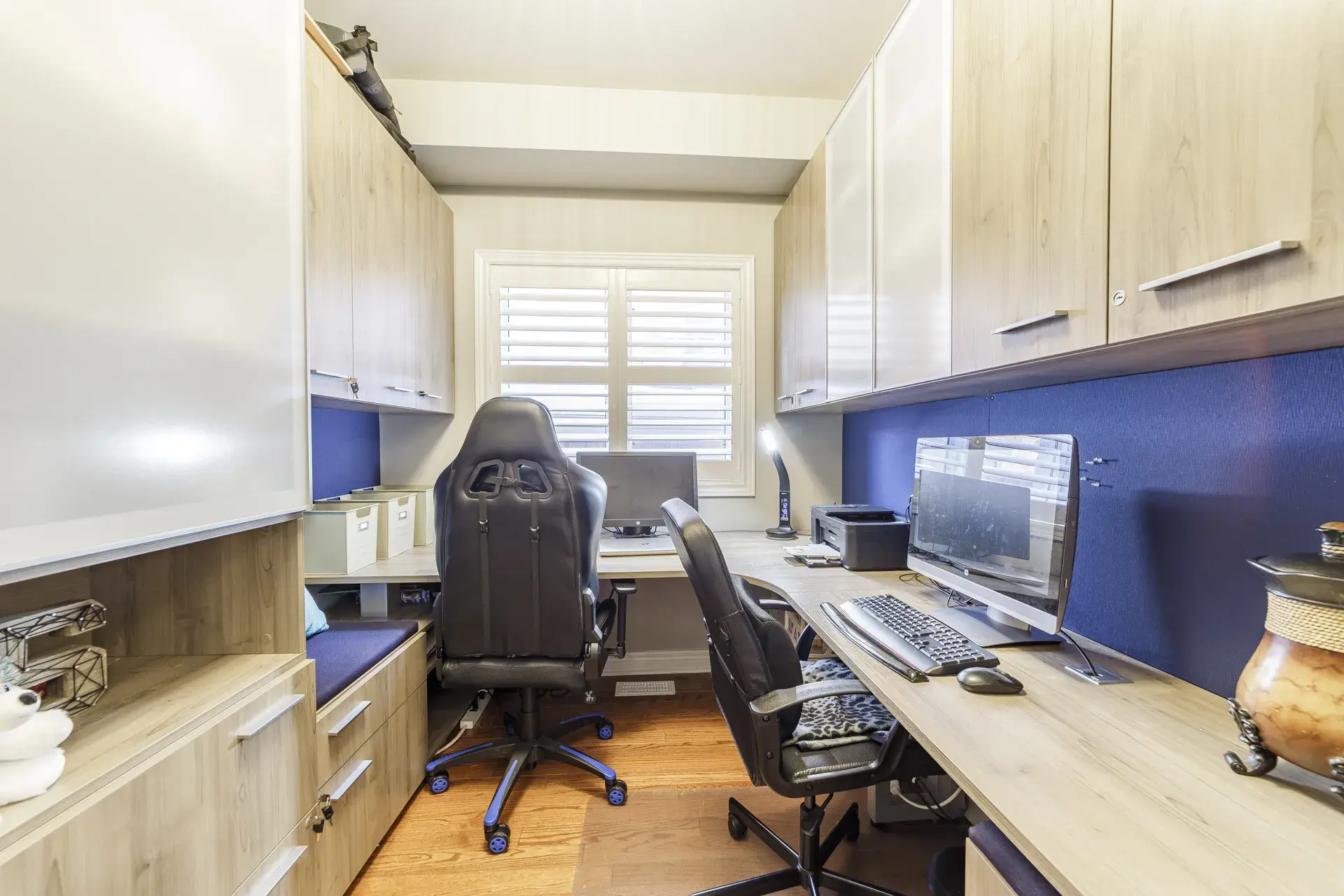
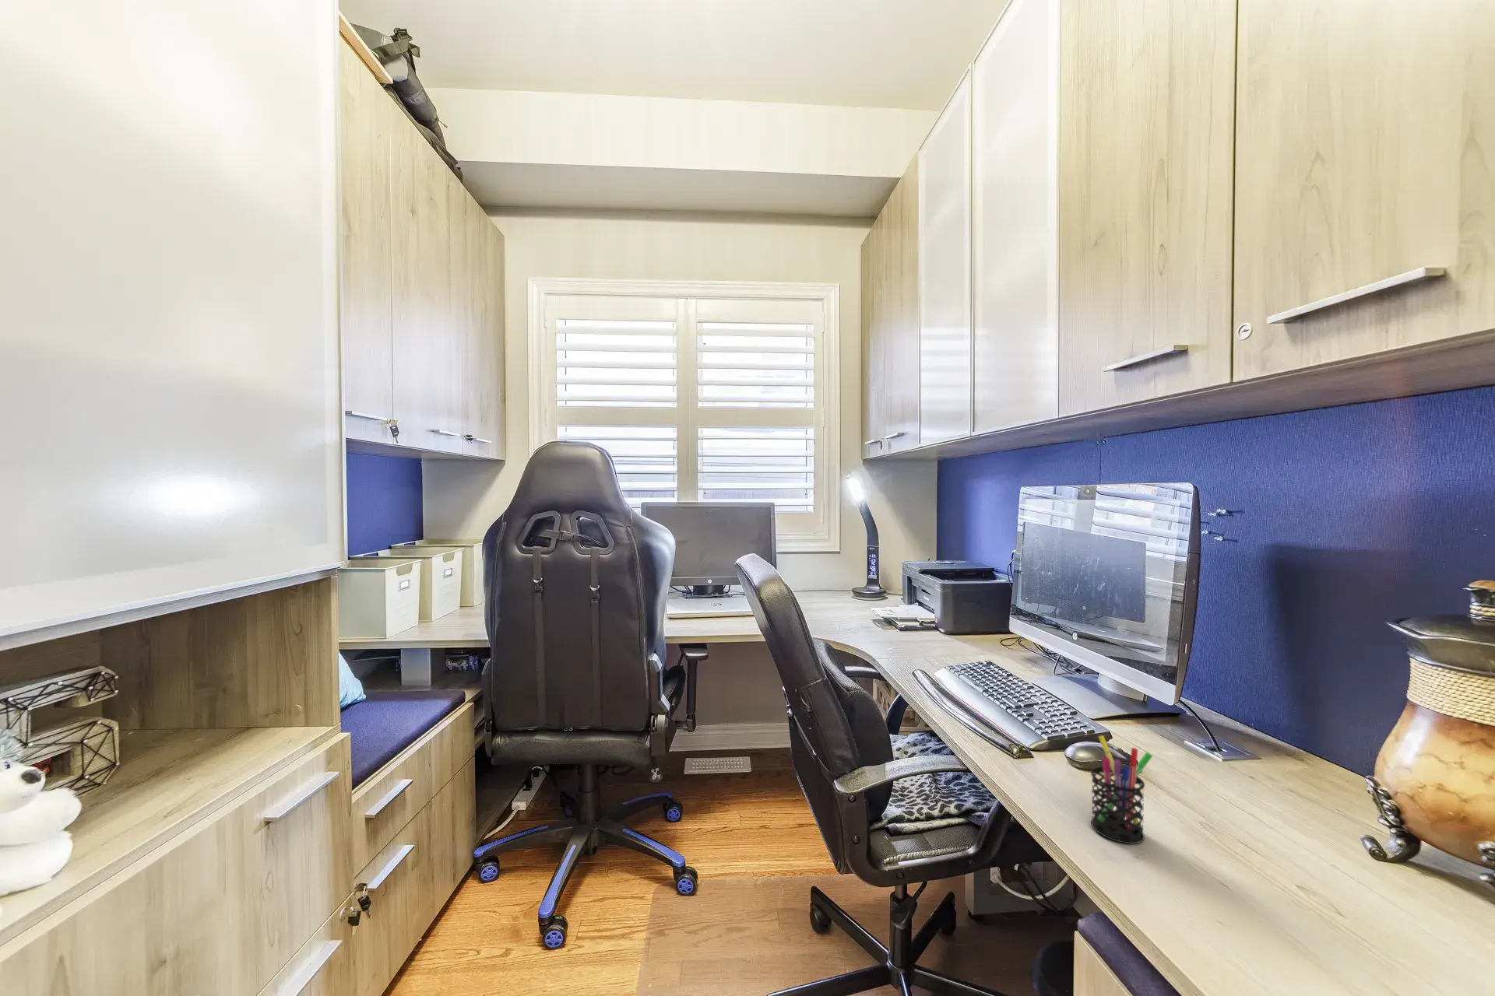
+ pen holder [1090,735,1154,845]
